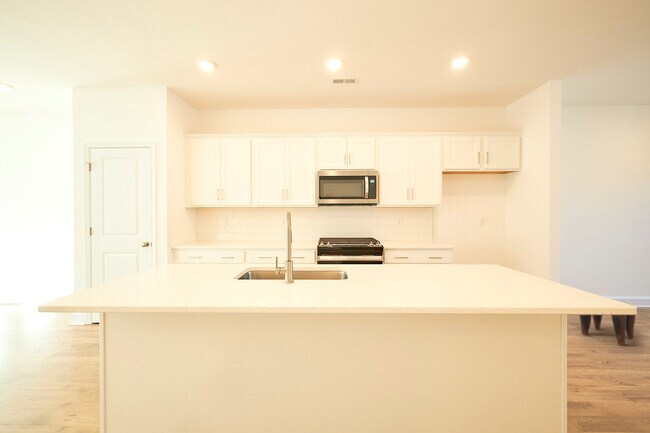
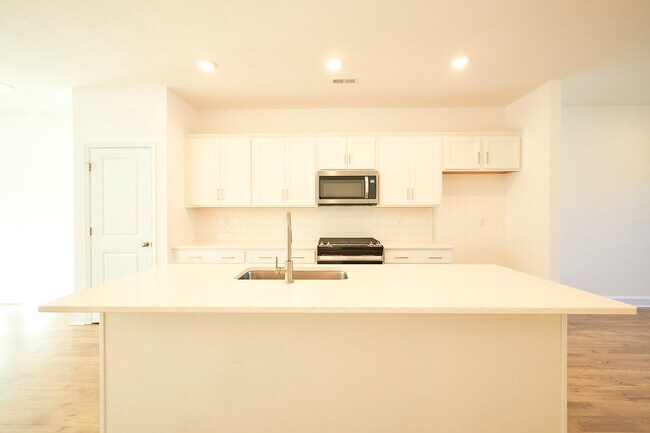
- stool [578,314,636,346]
